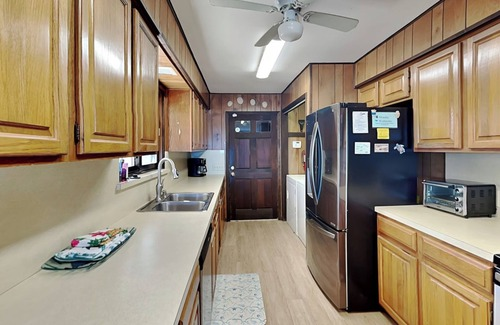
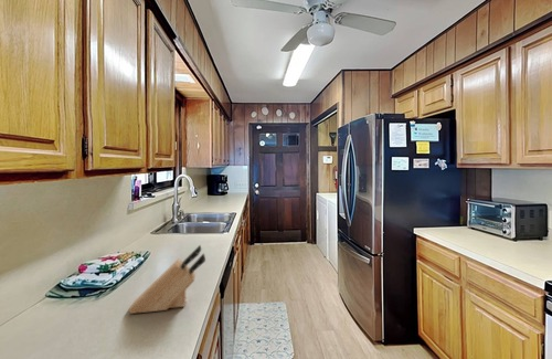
+ knife block [127,244,206,315]
